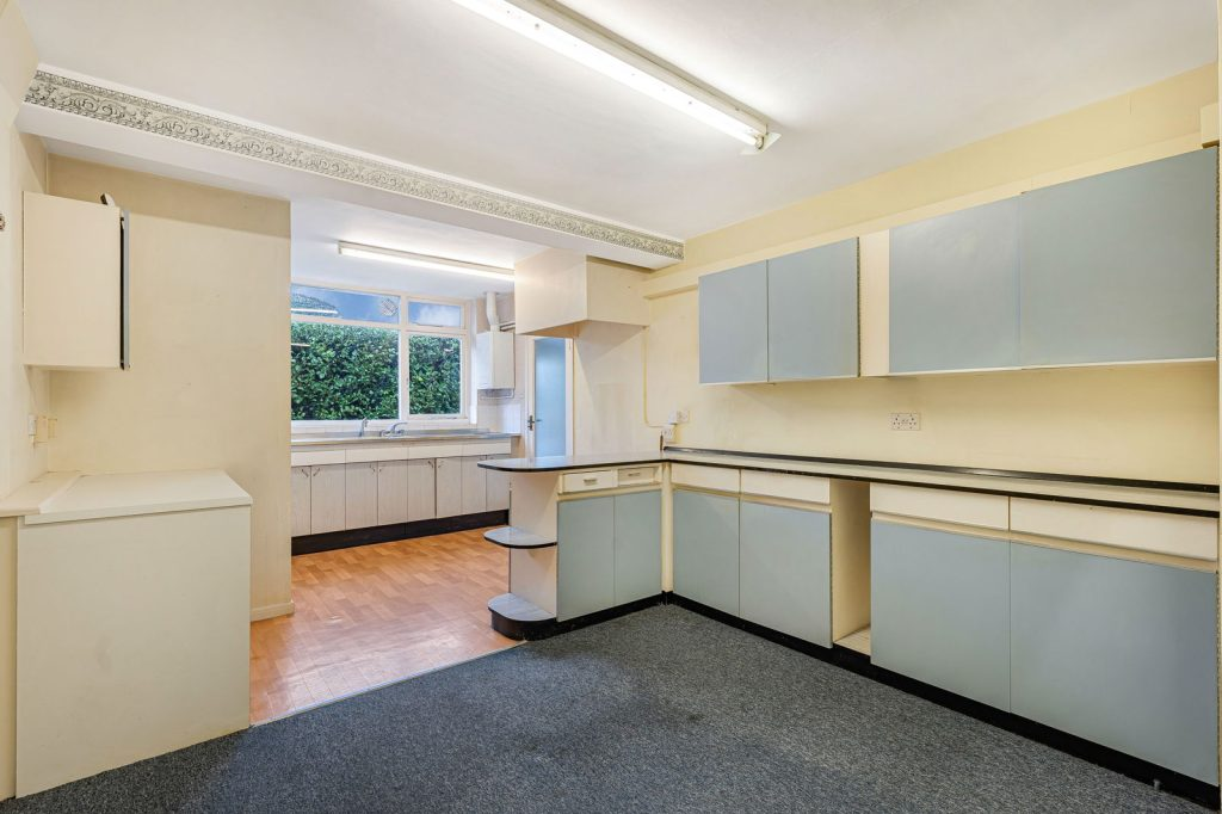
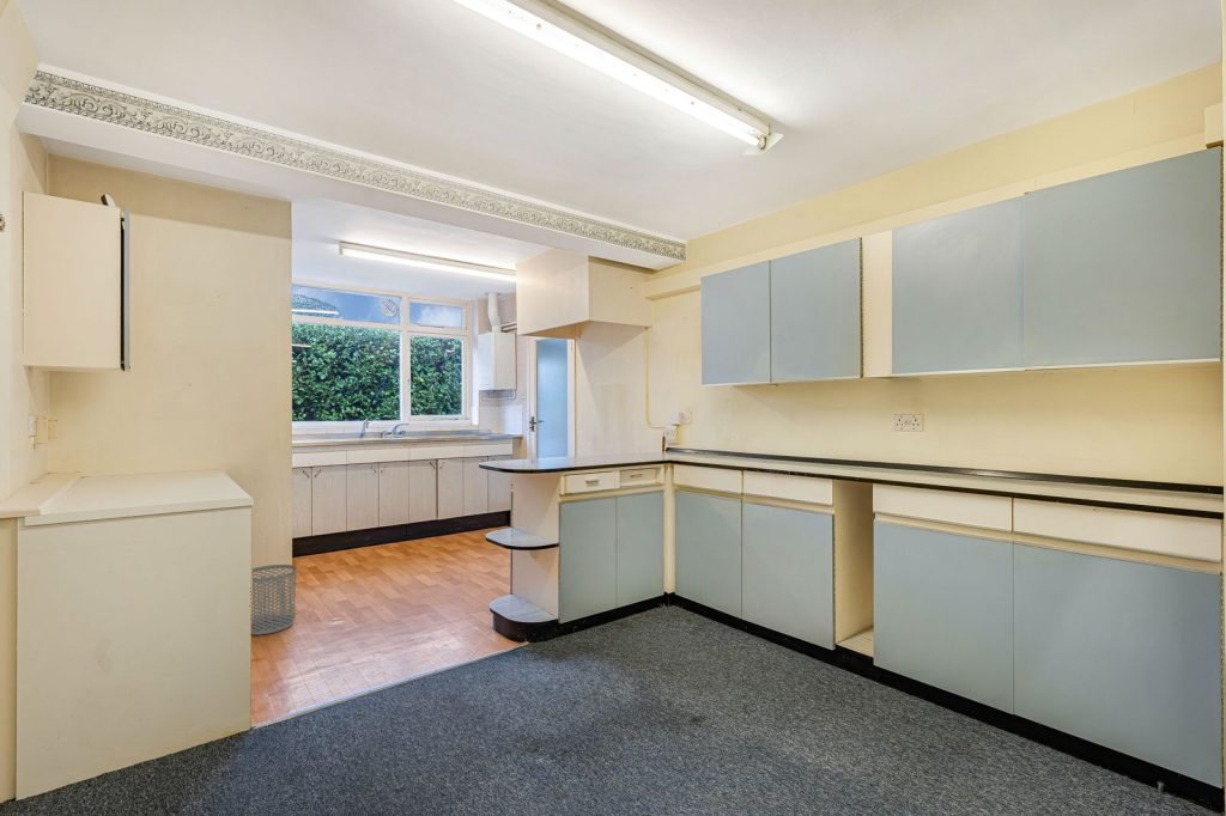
+ waste bin [250,564,298,637]
